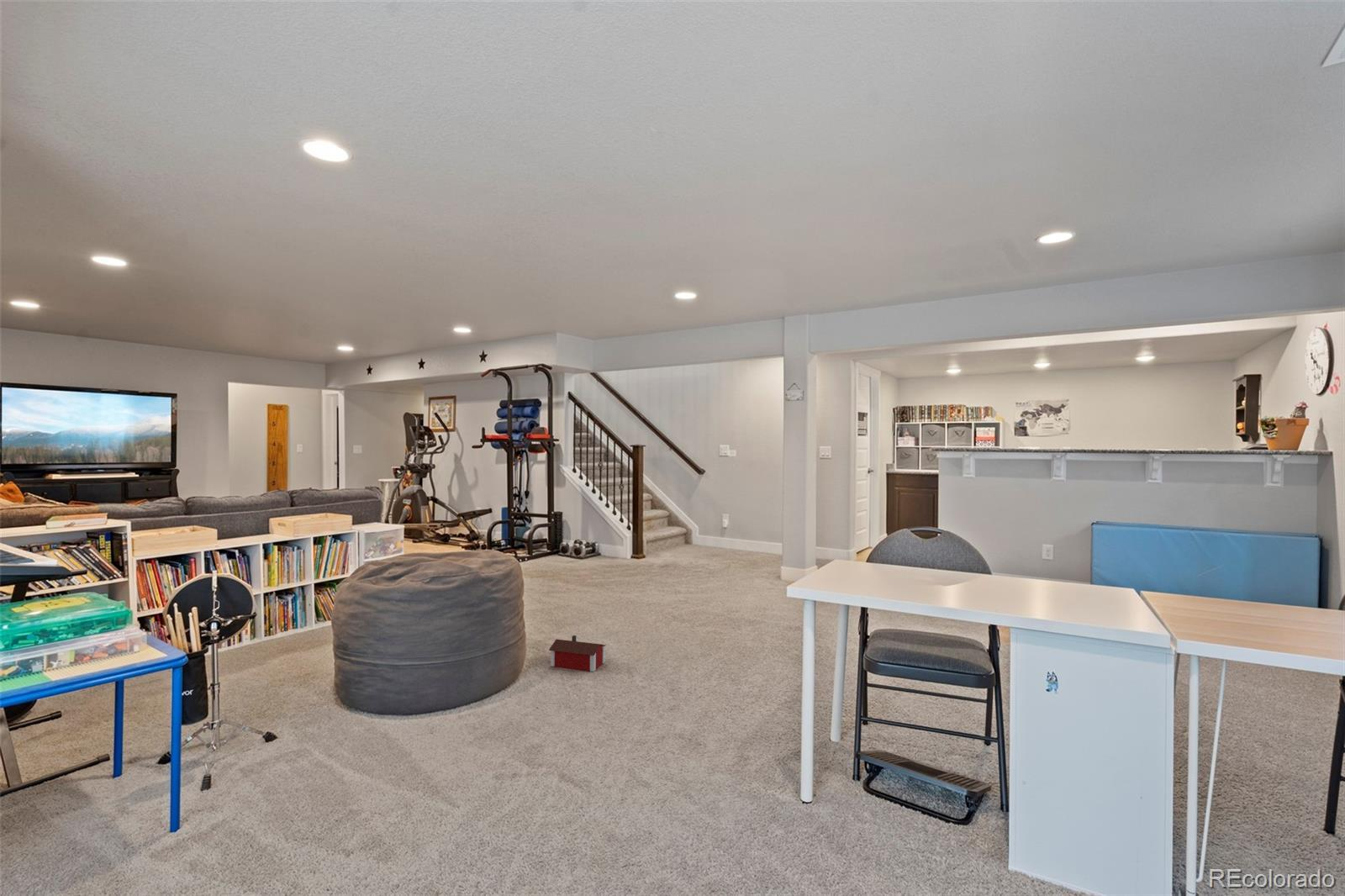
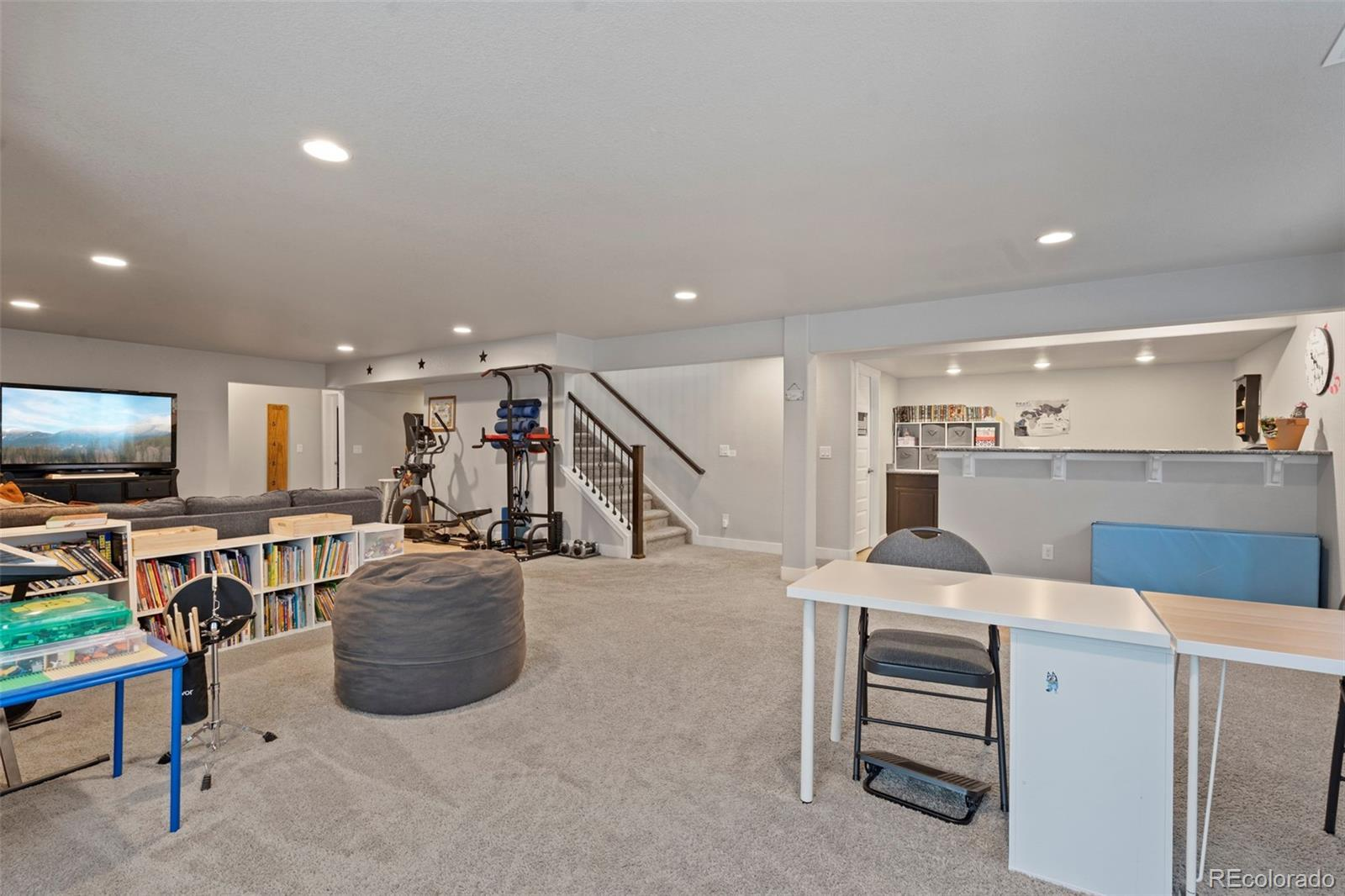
- toy house [548,635,607,672]
